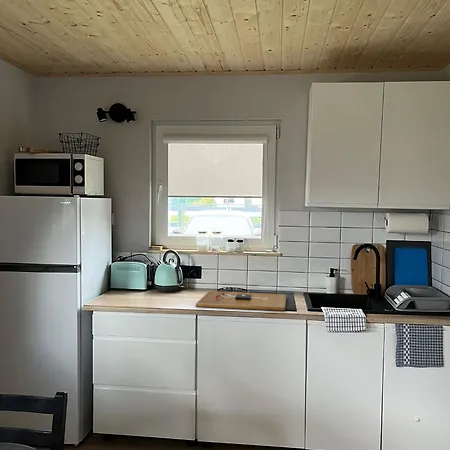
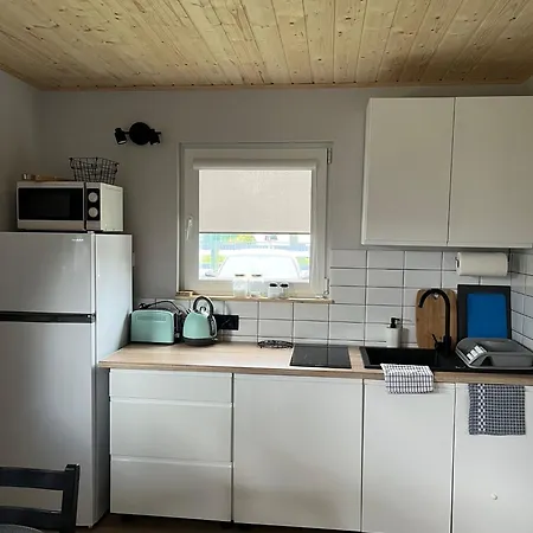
- cutting board [195,290,287,312]
